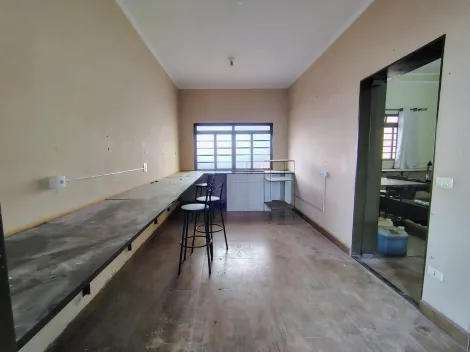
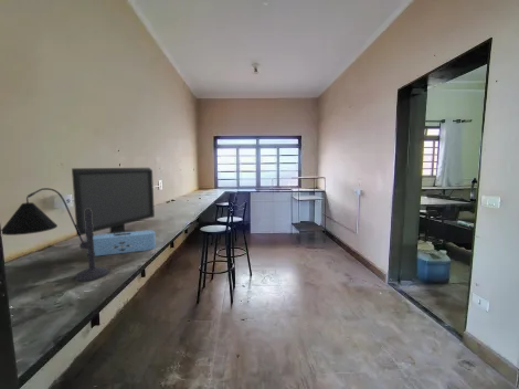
+ speaker [85,229,157,257]
+ desk lamp [0,187,110,282]
+ monitor [71,167,156,238]
